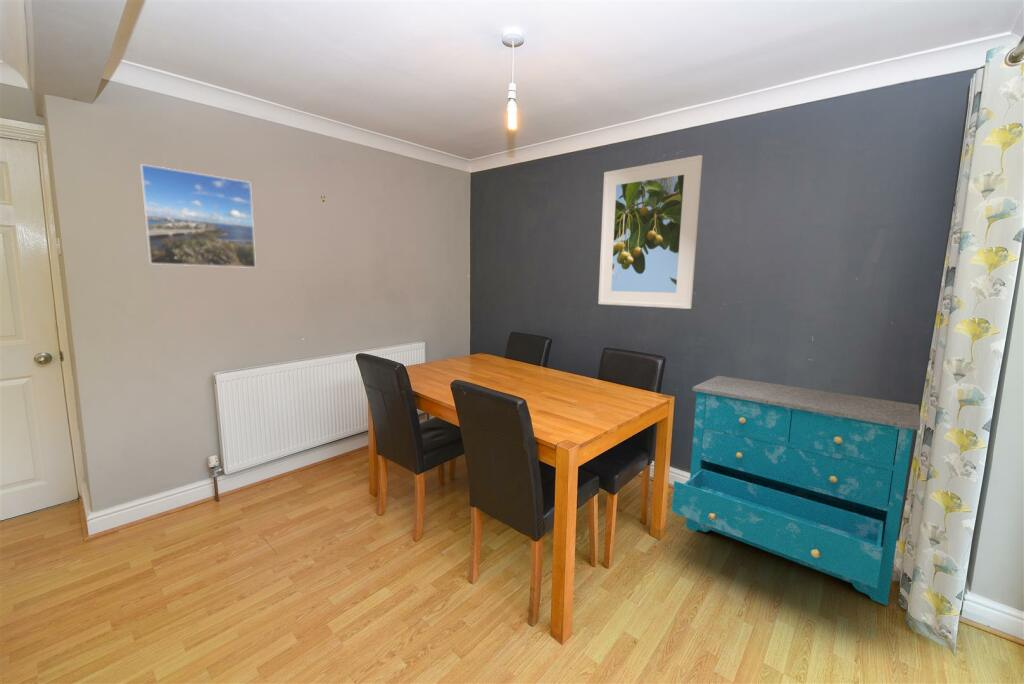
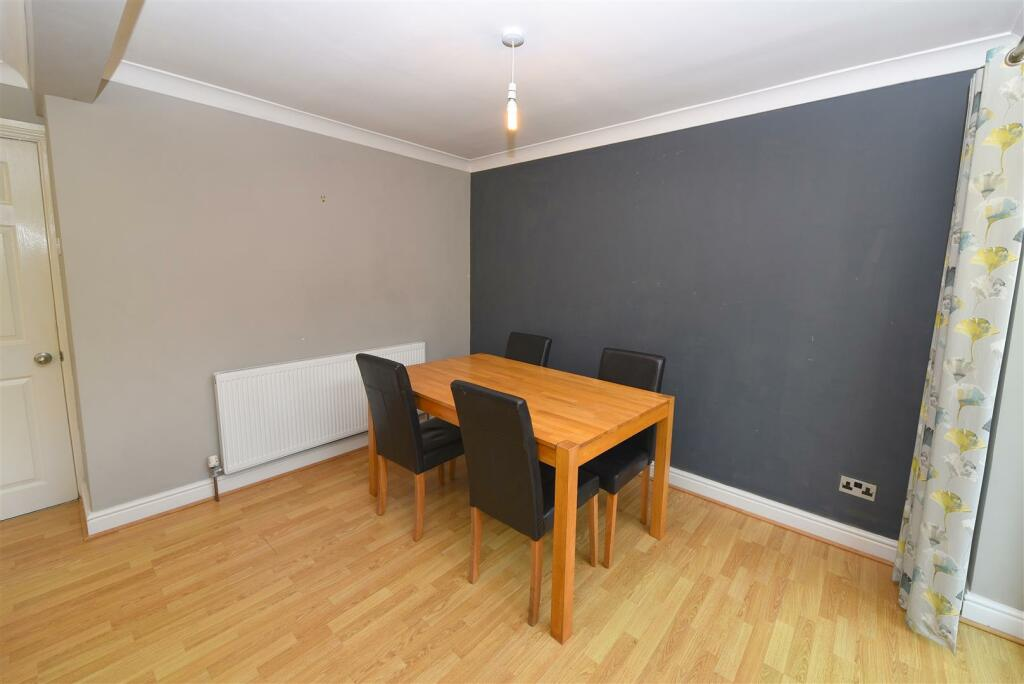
- dresser [671,375,921,606]
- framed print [139,163,257,269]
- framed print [597,154,703,310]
